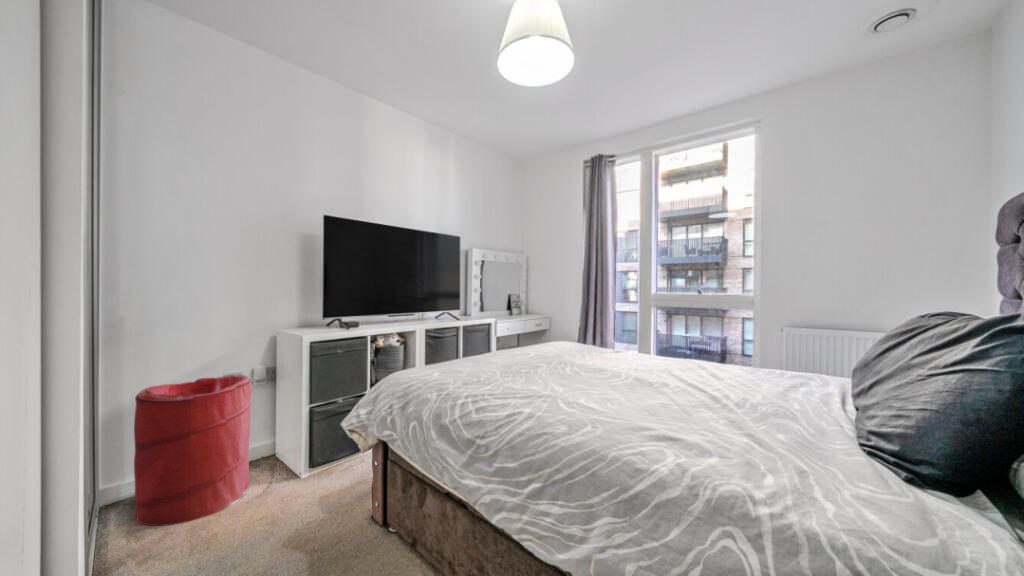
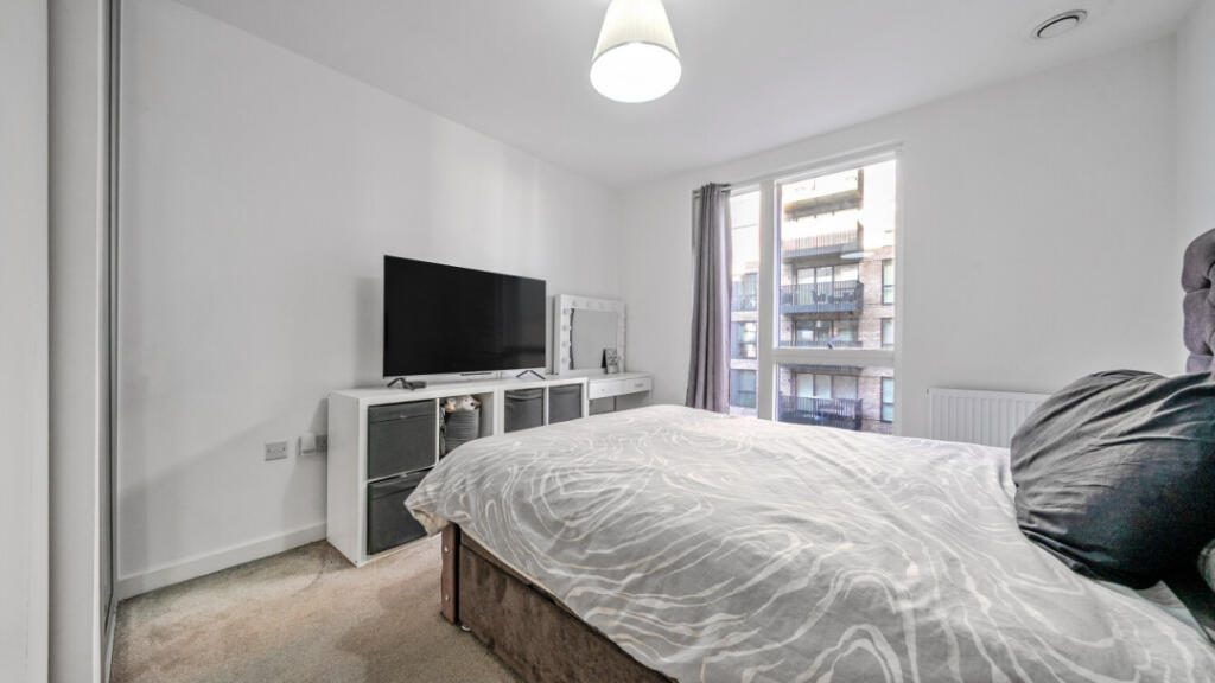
- laundry hamper [133,374,253,527]
